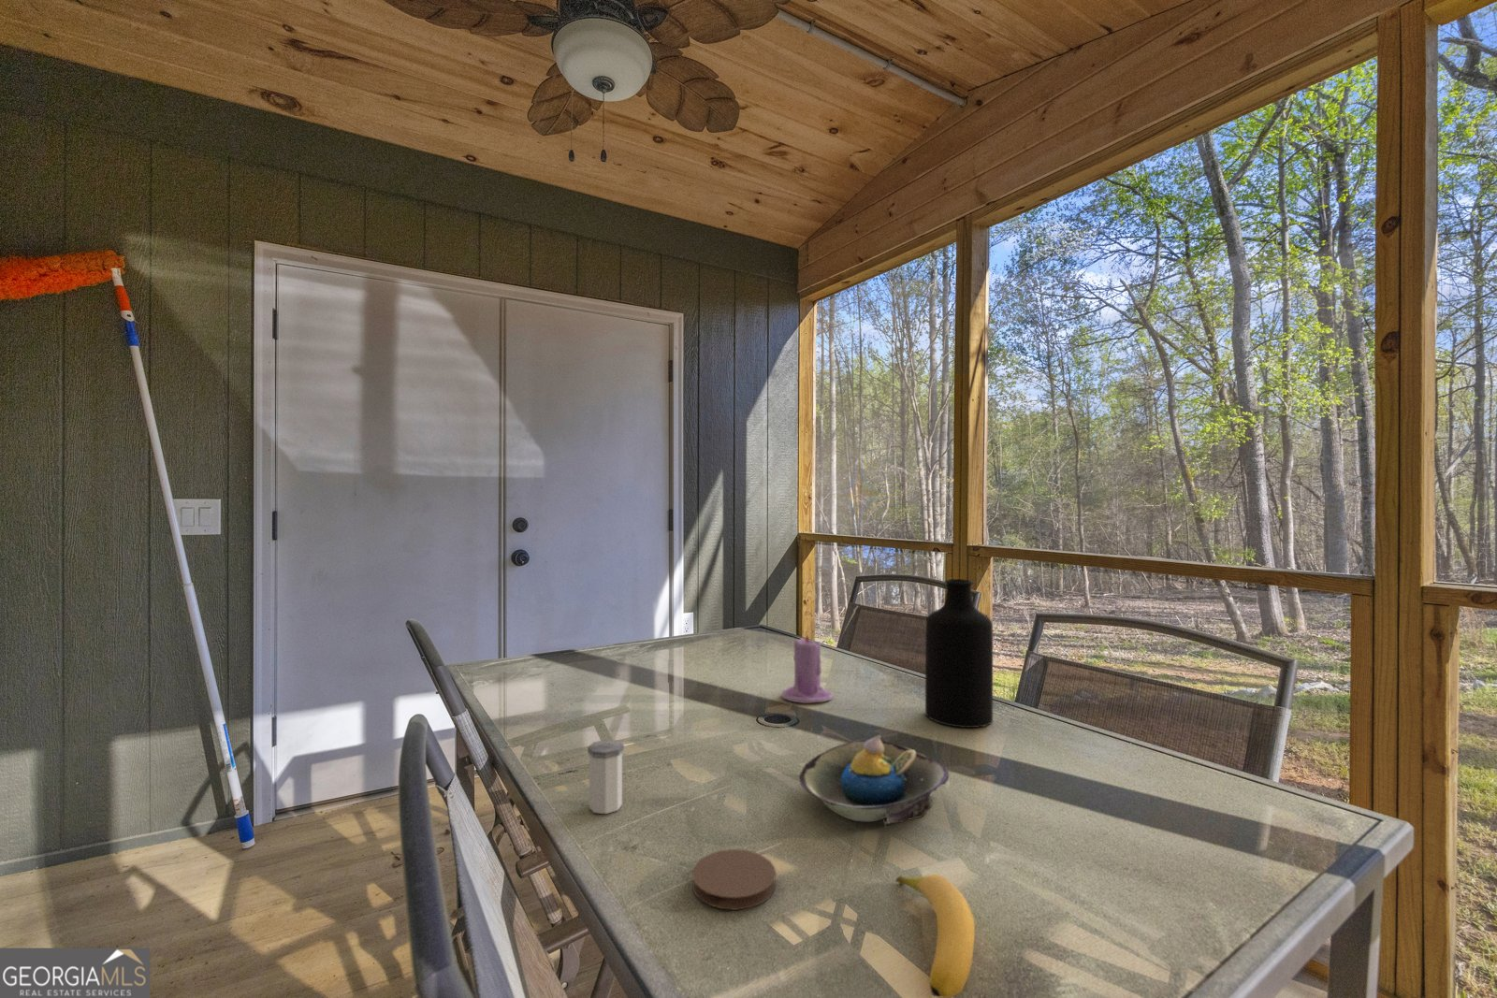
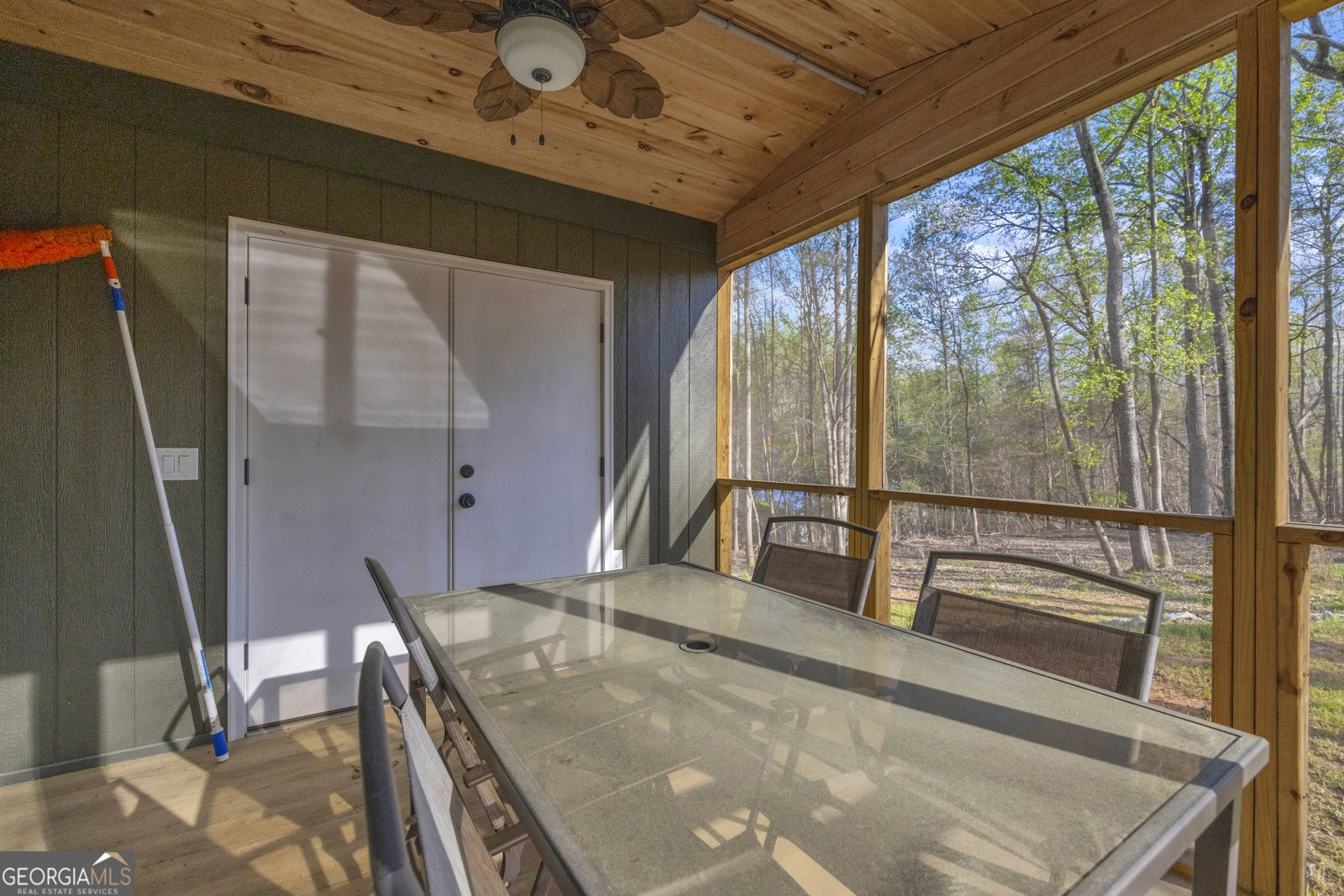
- salt shaker [587,738,625,814]
- banana [894,872,976,998]
- coaster [692,849,776,911]
- candle [781,633,833,704]
- decorative bowl [799,734,950,828]
- bottle [924,578,994,728]
